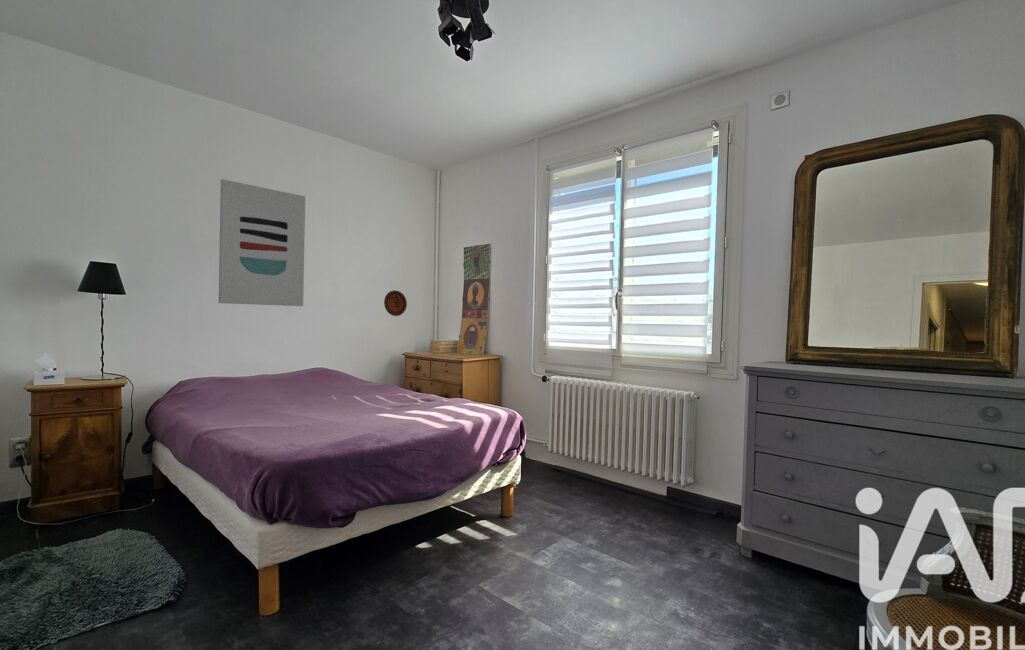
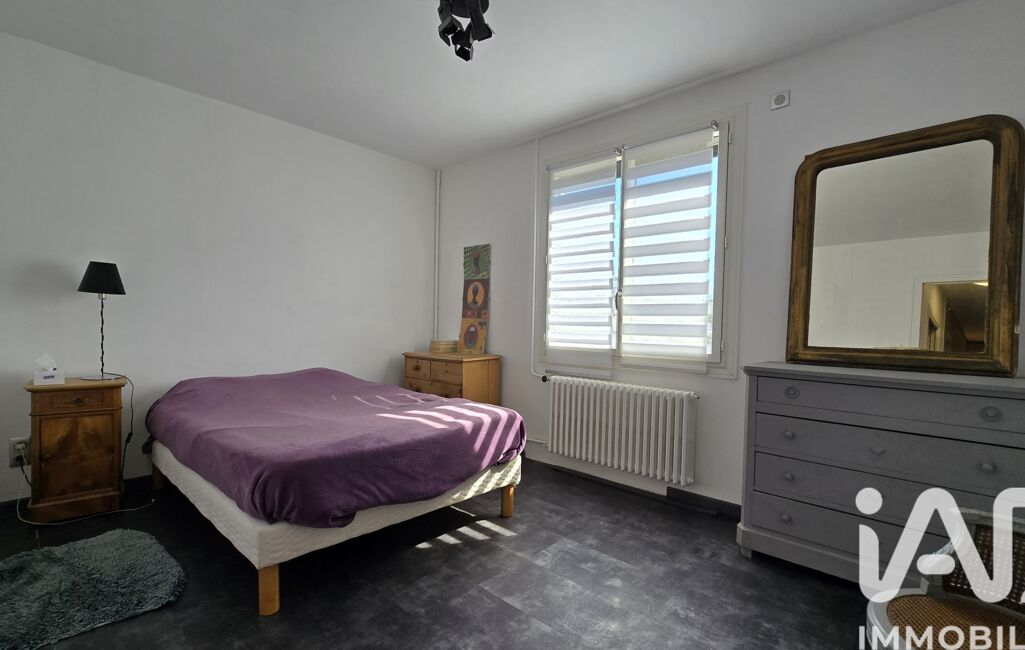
- wall art [218,178,306,307]
- decorative plate [383,290,408,317]
